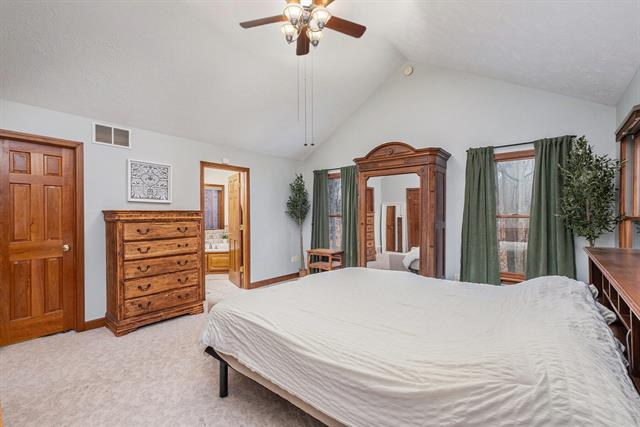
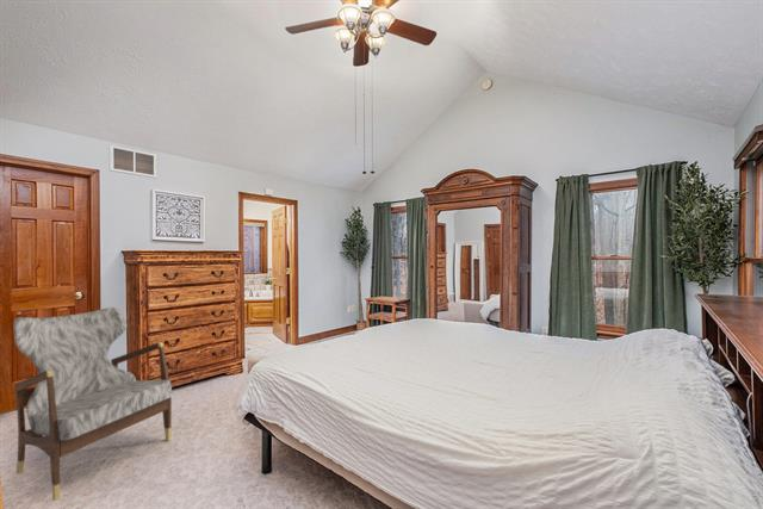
+ armchair [13,306,174,502]
